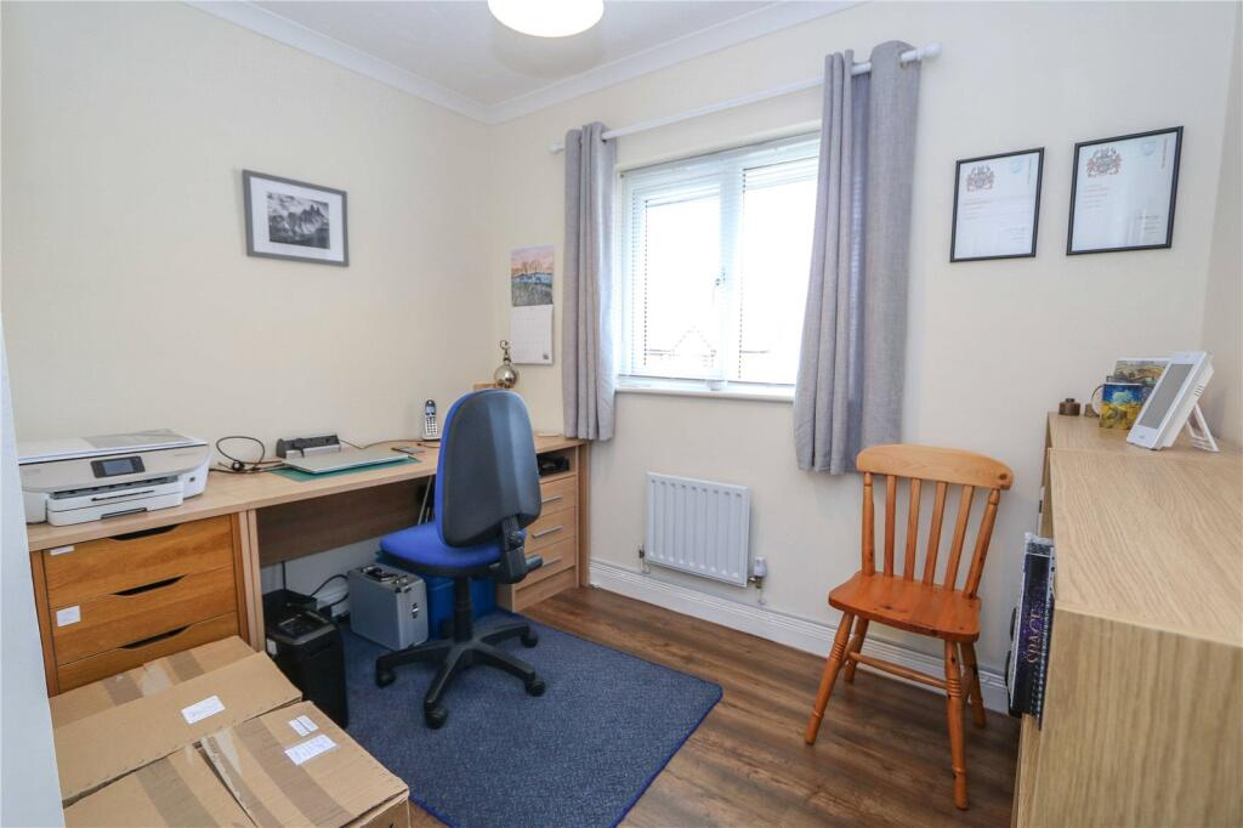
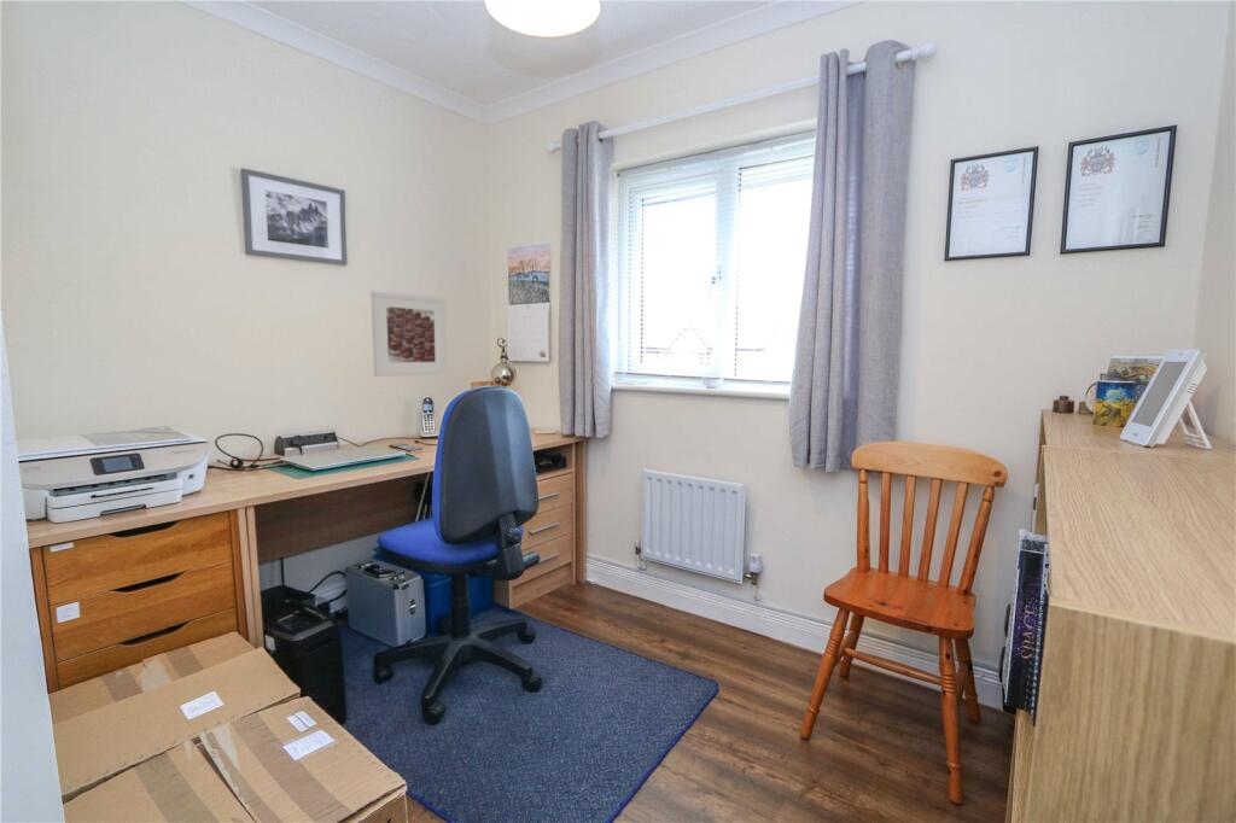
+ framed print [369,290,448,378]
